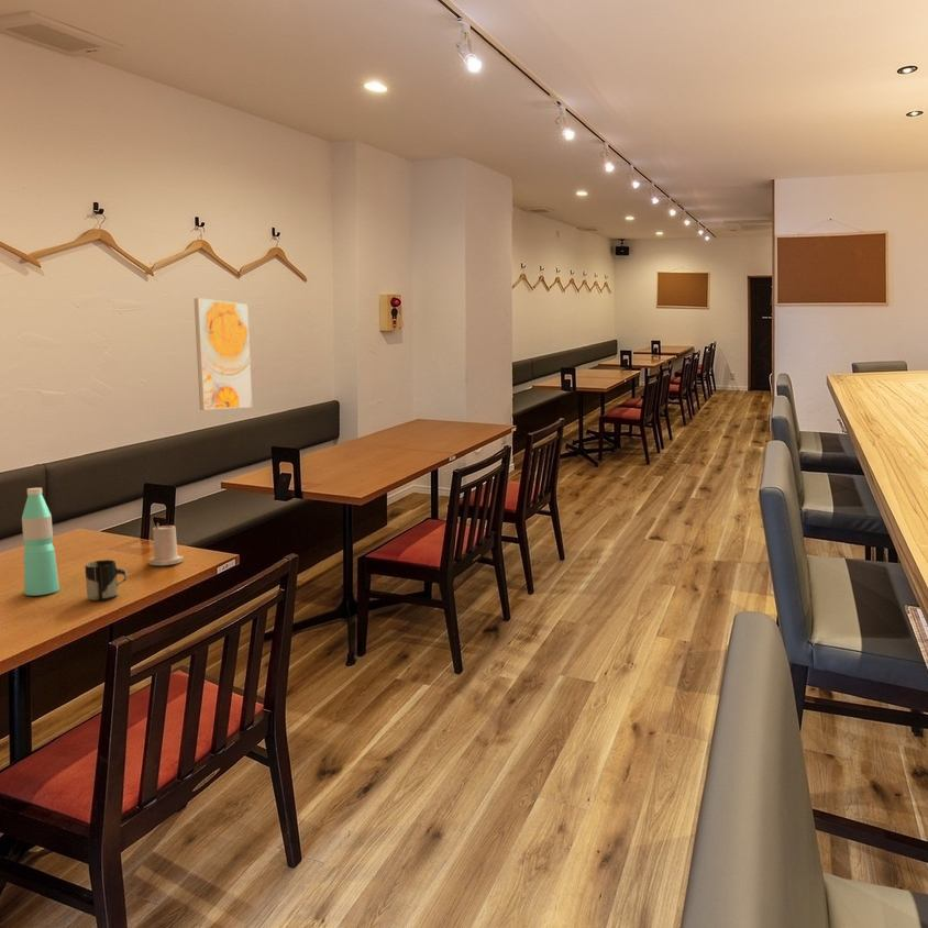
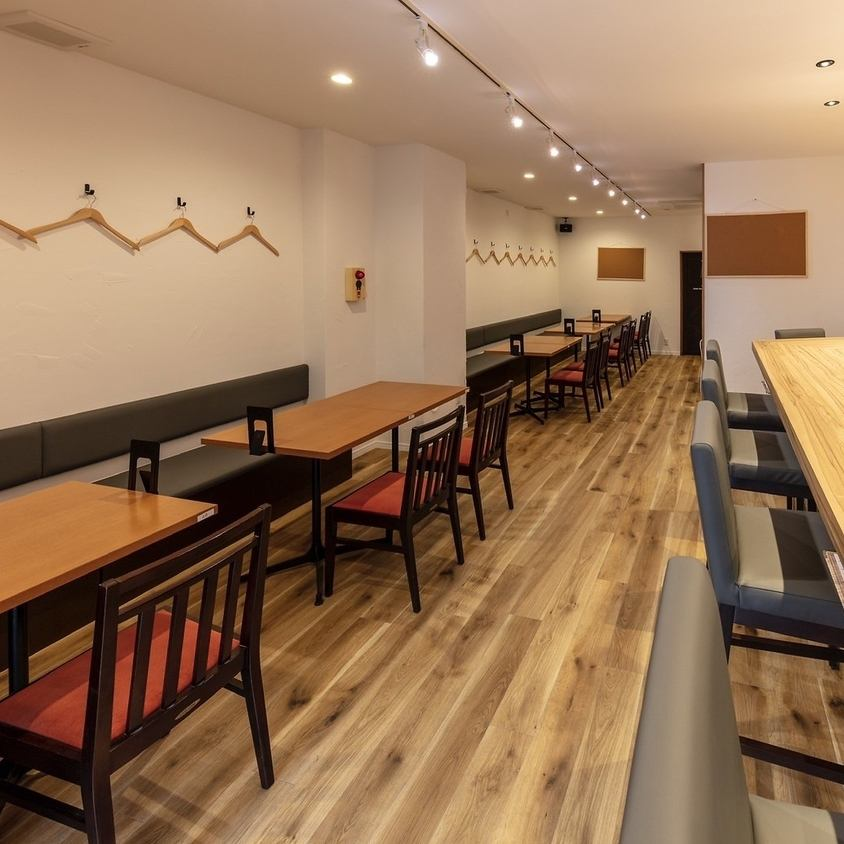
- water bottle [21,487,60,596]
- cup [85,559,129,601]
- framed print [194,297,253,411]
- candle [148,522,185,566]
